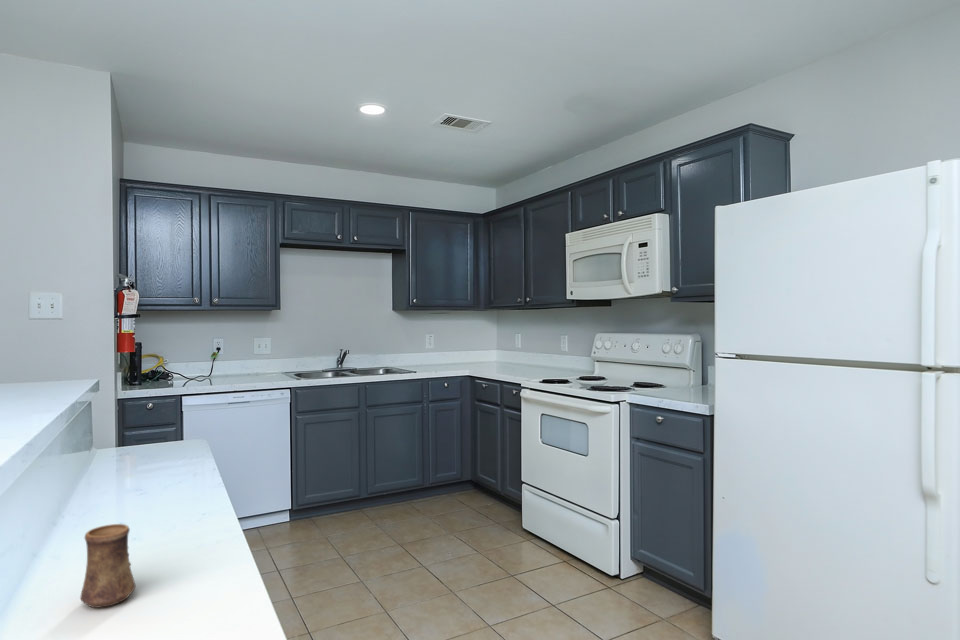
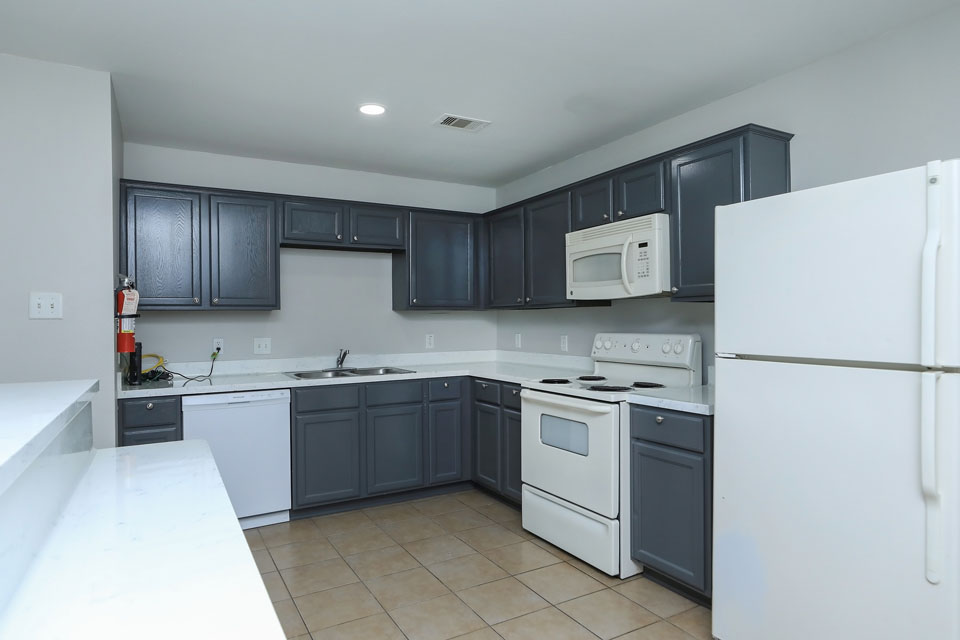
- cup [79,523,136,609]
